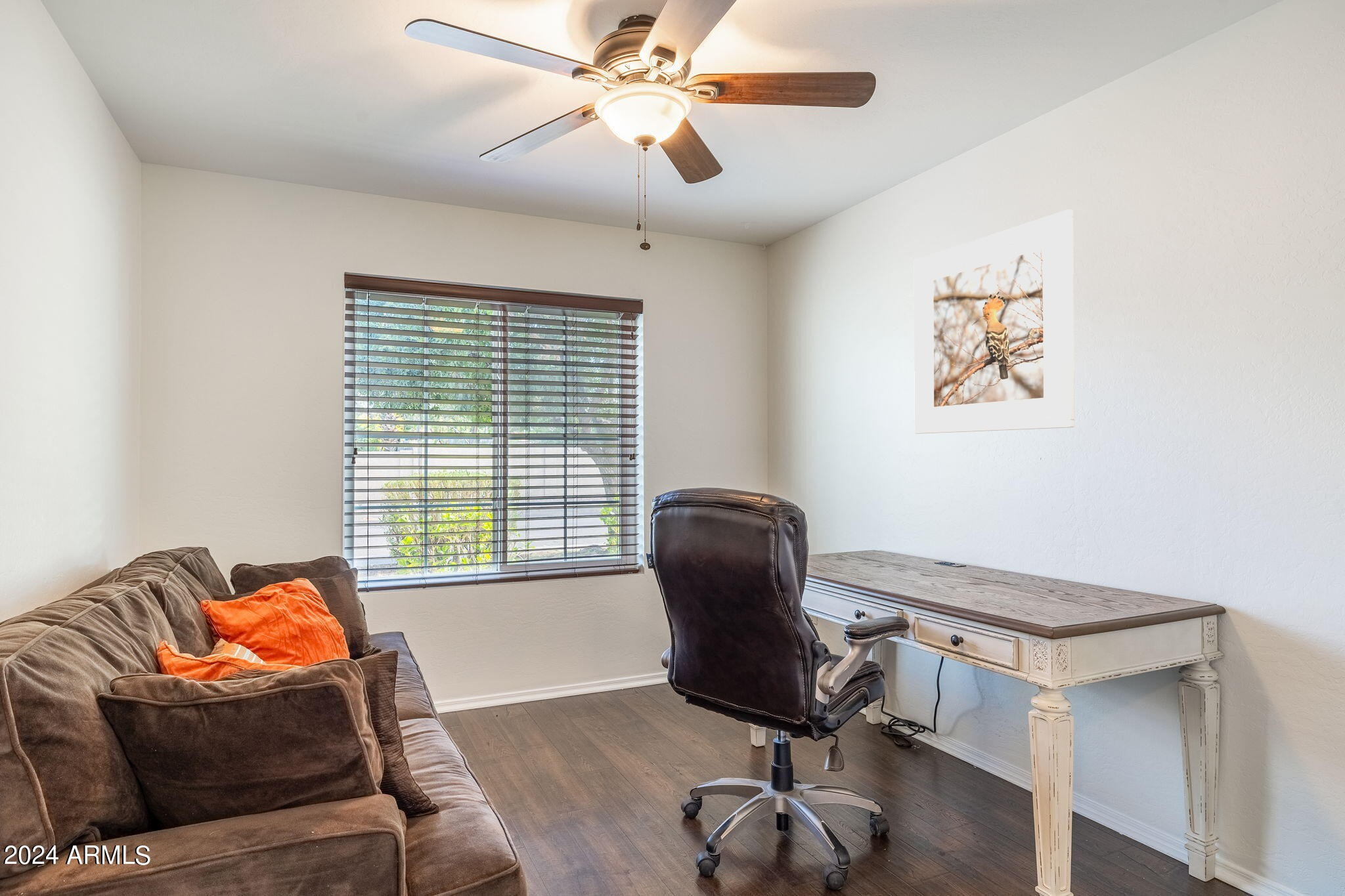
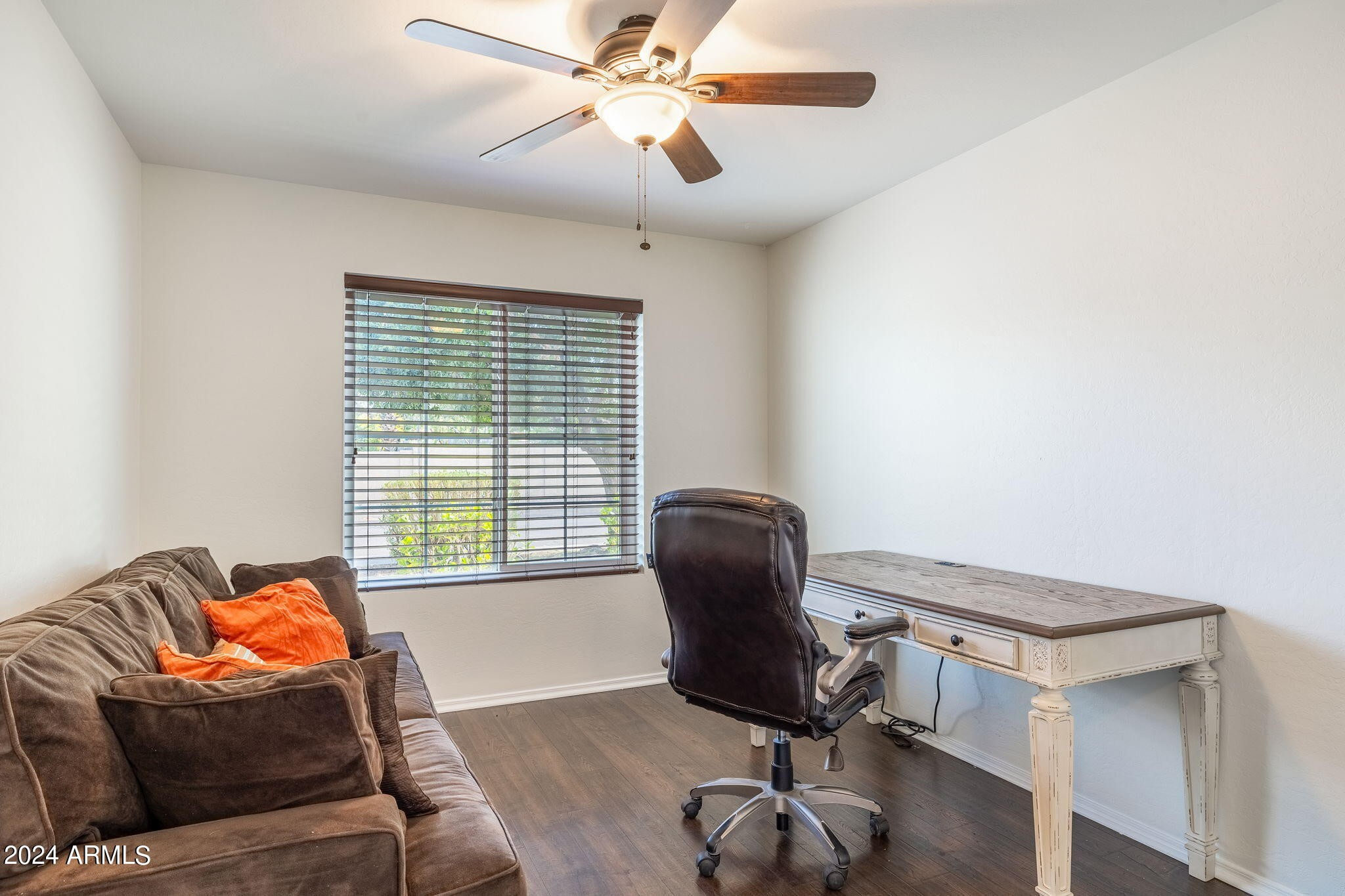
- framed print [914,209,1075,435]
